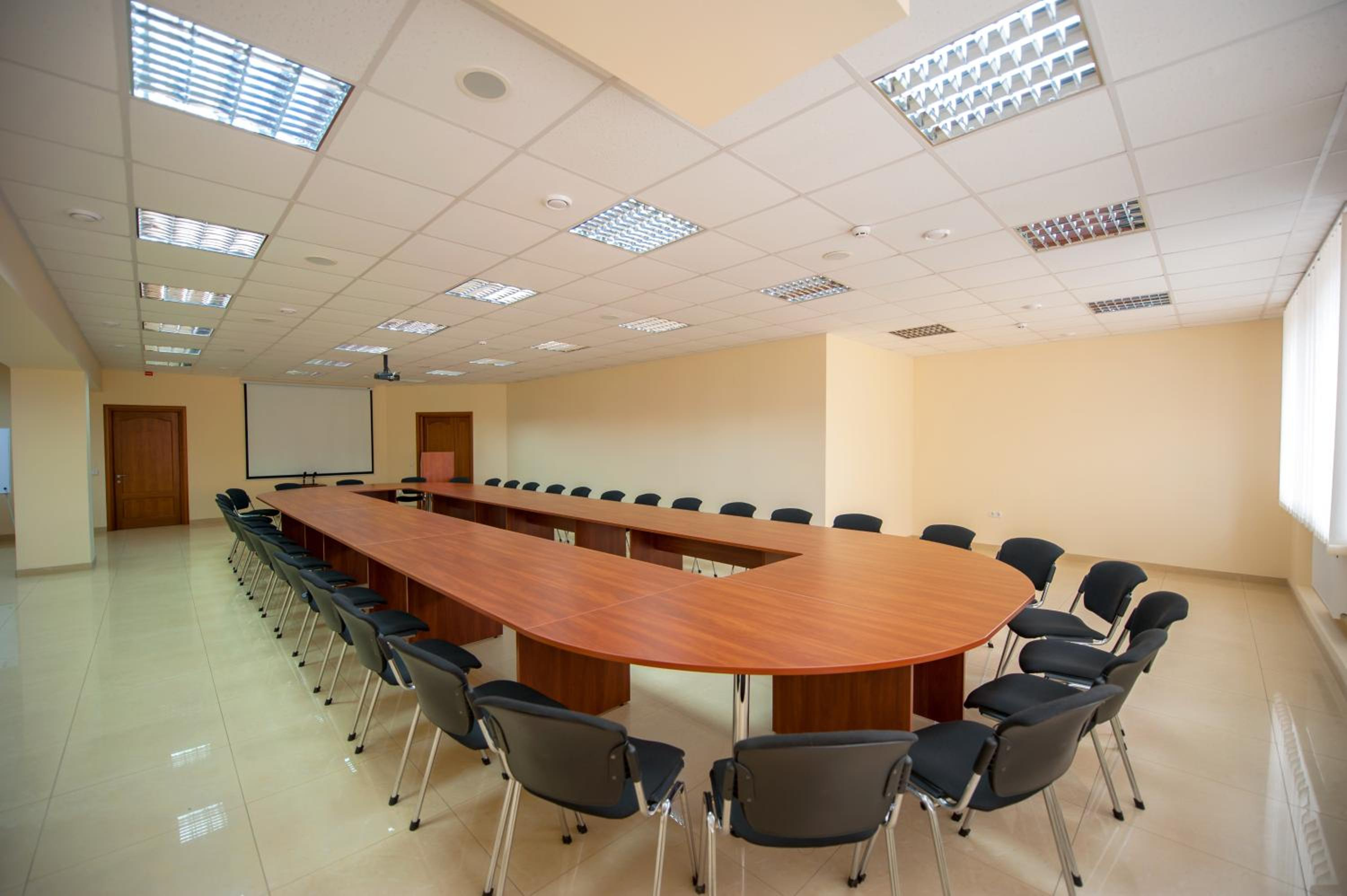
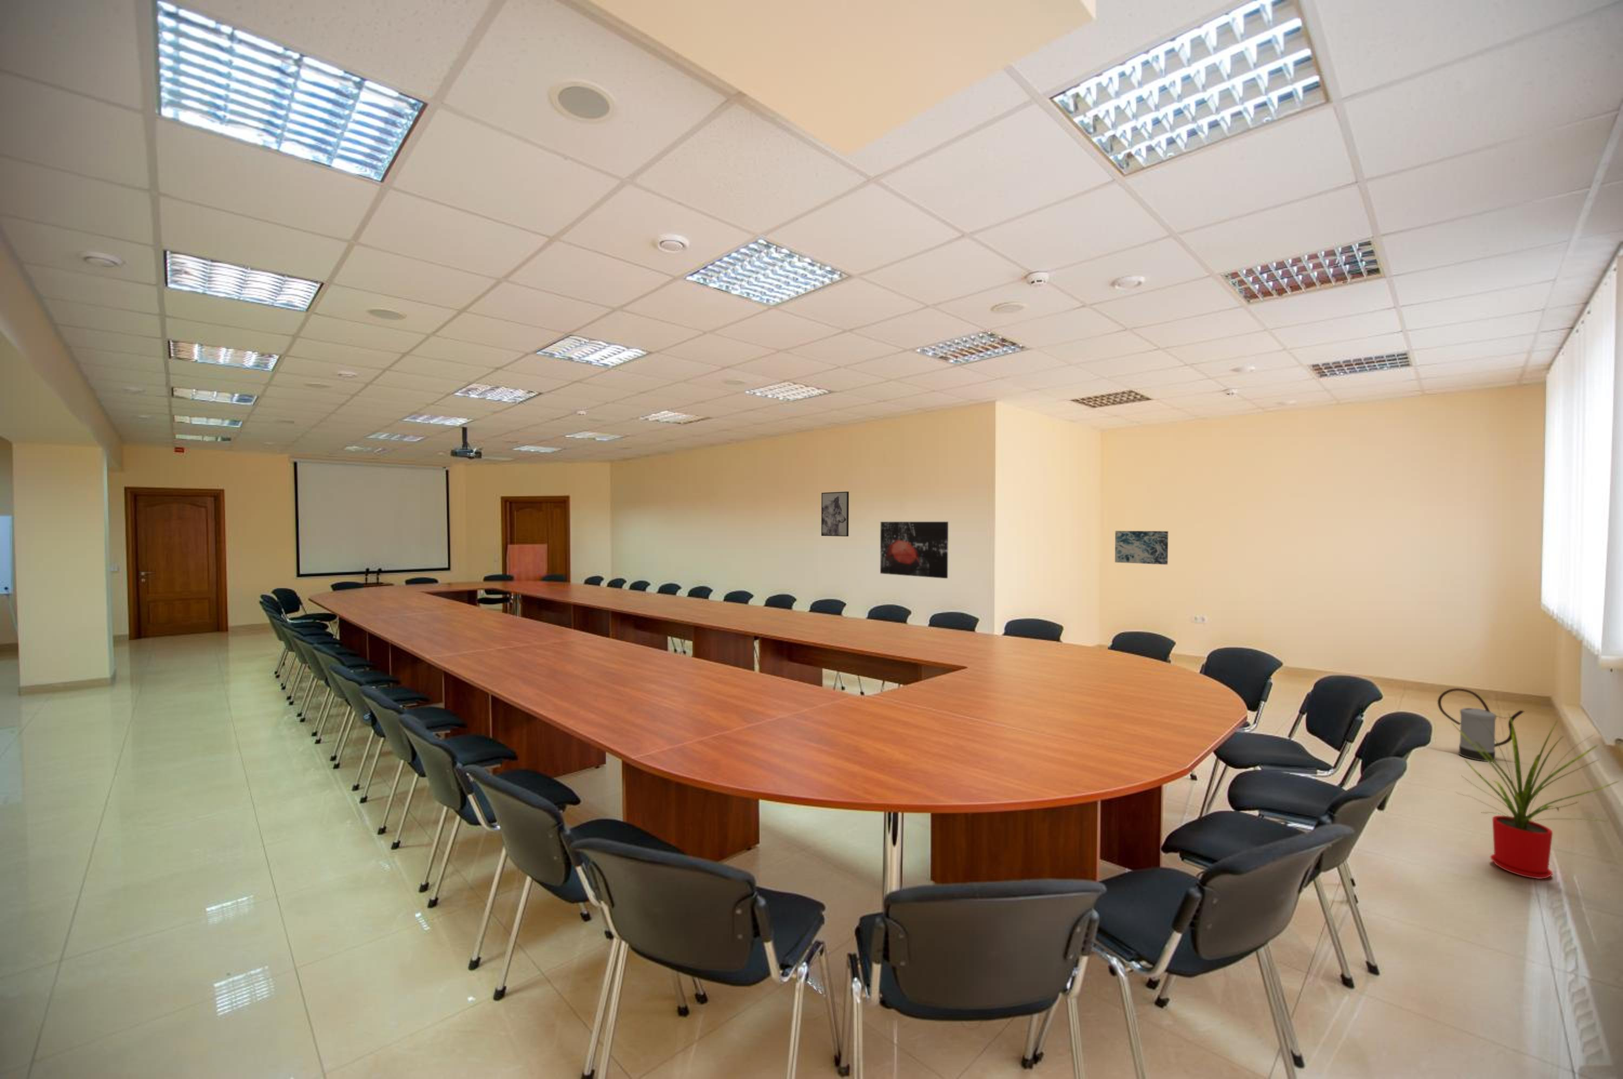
+ wall art [880,521,949,579]
+ wall art [1115,530,1169,566]
+ wall art [821,491,849,537]
+ watering can [1437,688,1525,762]
+ house plant [1452,713,1621,879]
